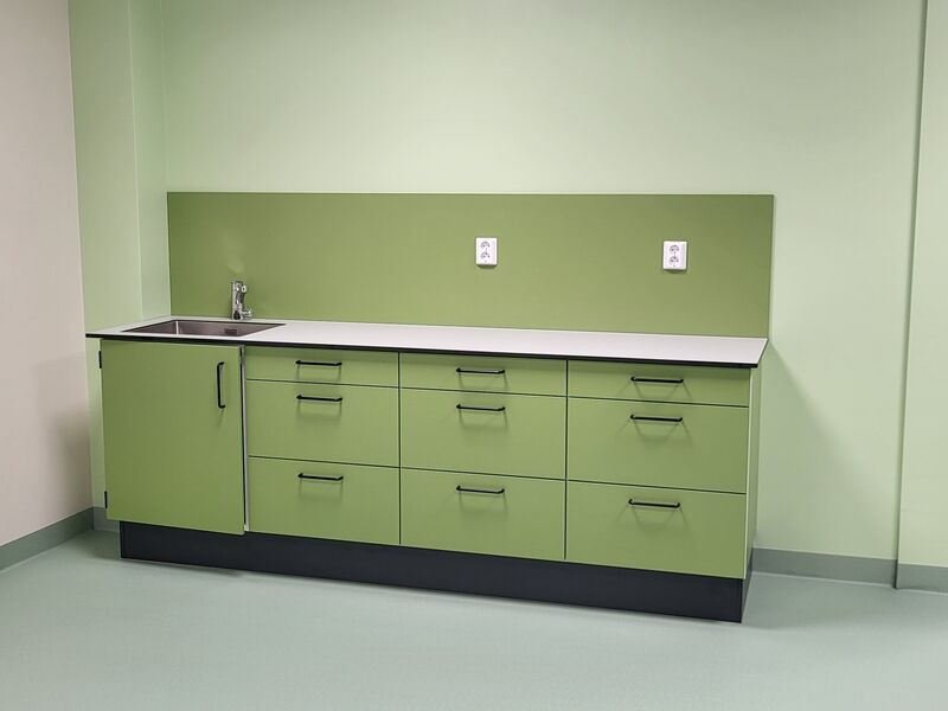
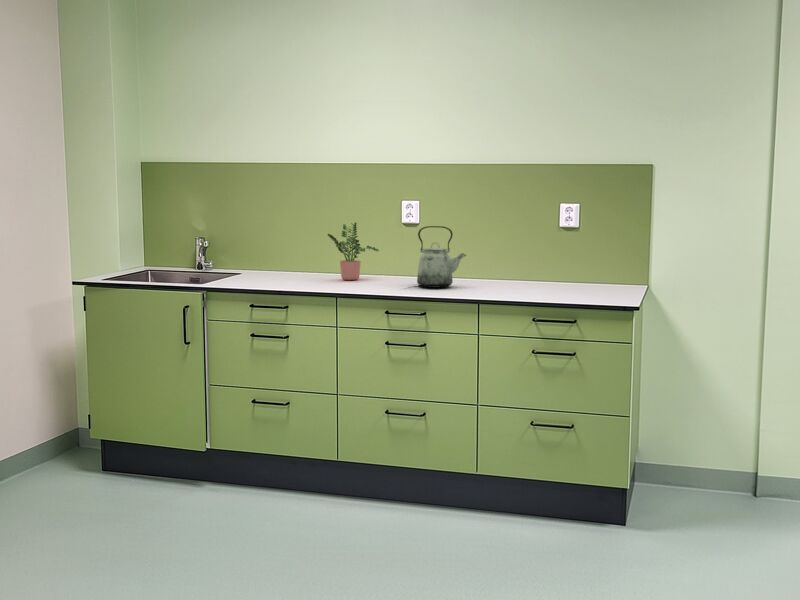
+ kettle [416,225,467,289]
+ potted plant [327,221,380,281]
